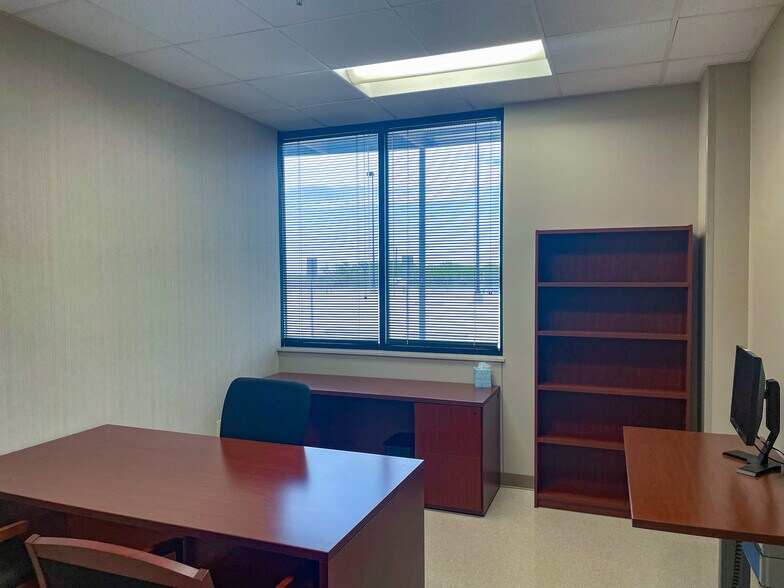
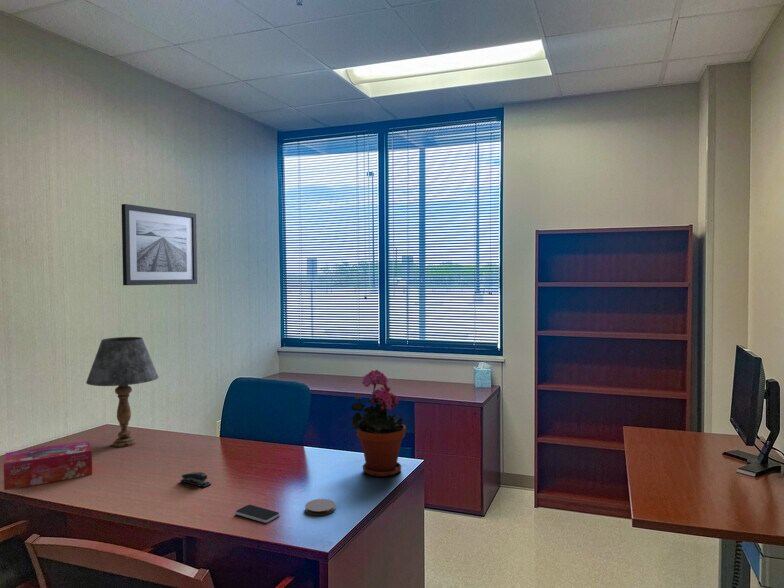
+ stapler [179,471,212,489]
+ wall art [120,203,198,286]
+ tissue box [3,440,93,491]
+ potted plant [350,369,407,478]
+ table lamp [85,336,159,448]
+ coaster [304,498,336,516]
+ smartphone [235,504,281,524]
